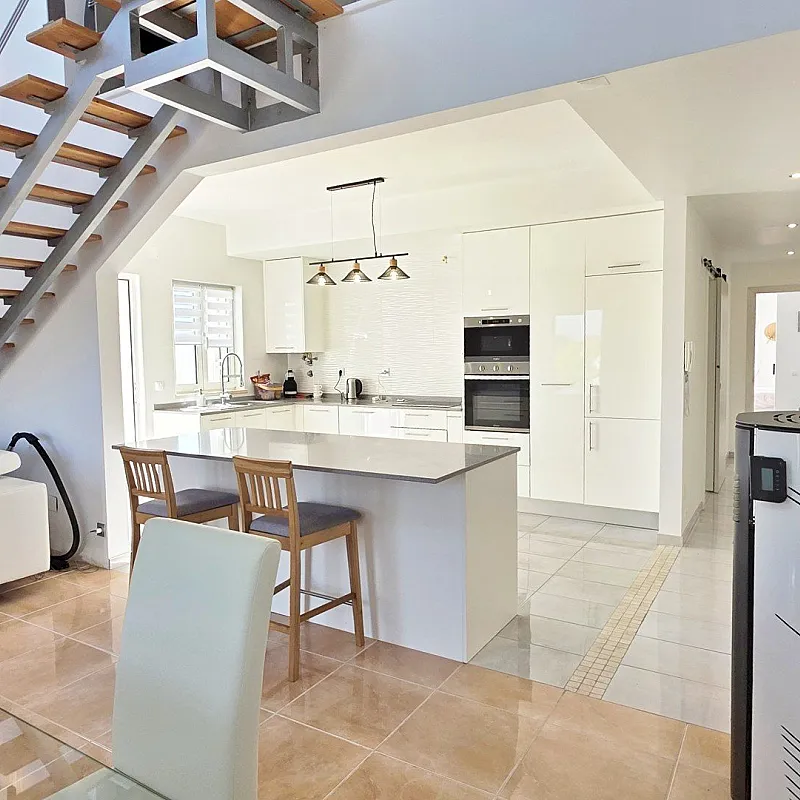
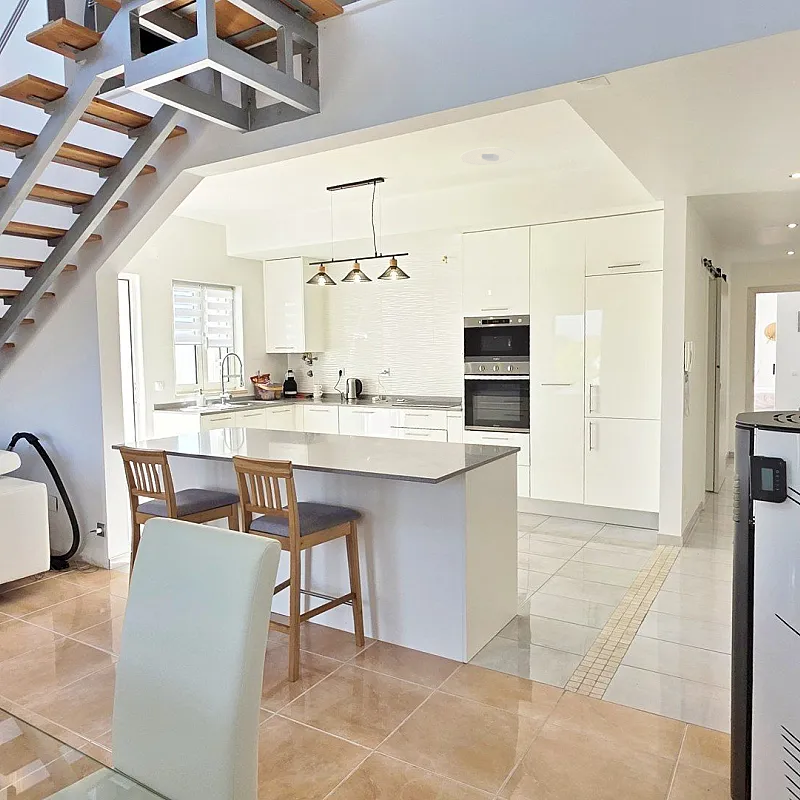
+ recessed light [459,147,516,166]
